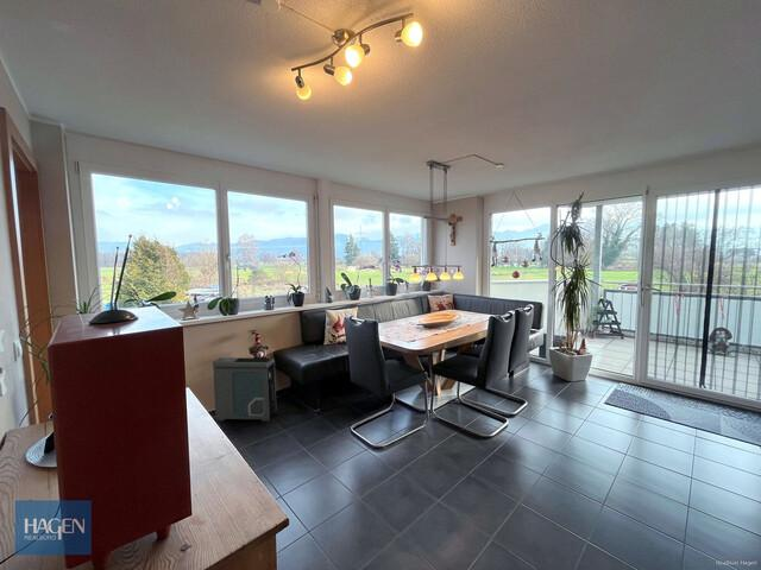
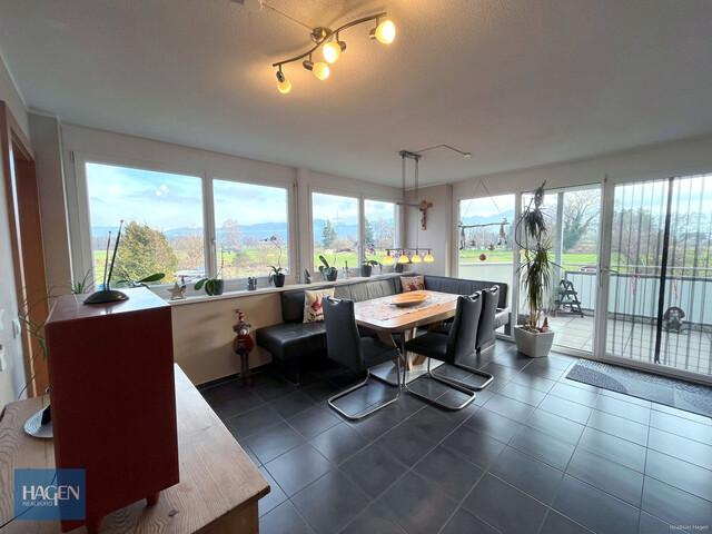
- air purifier [212,356,277,423]
